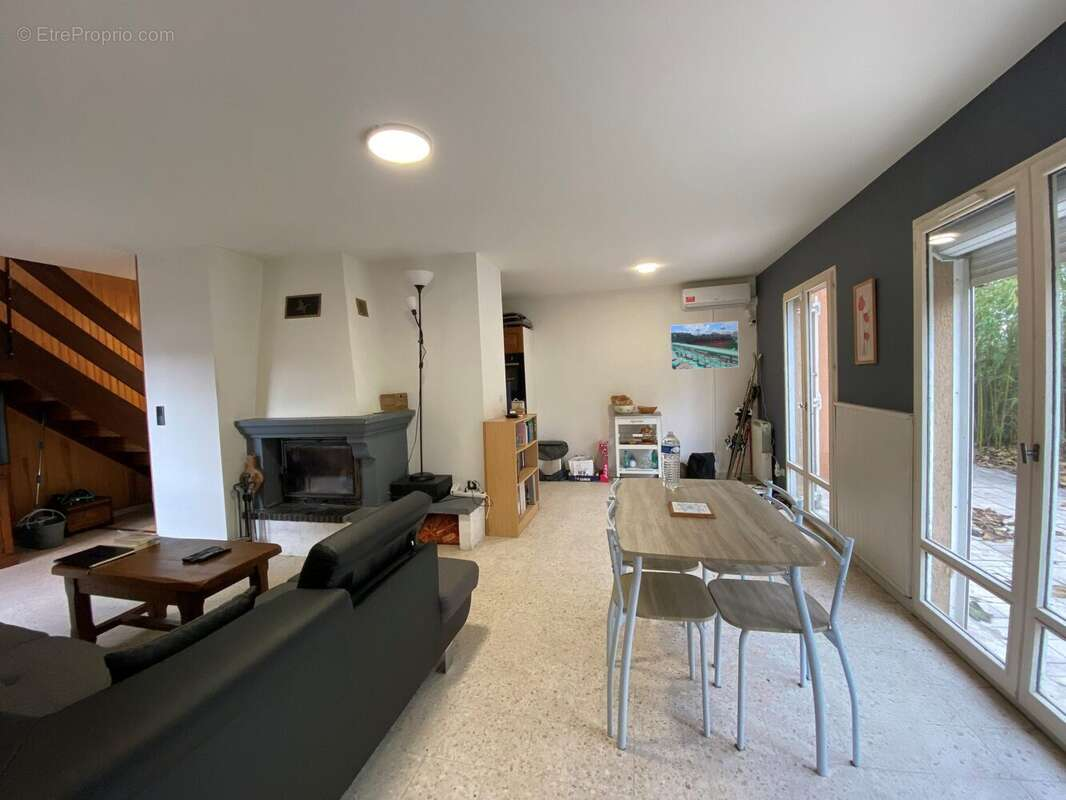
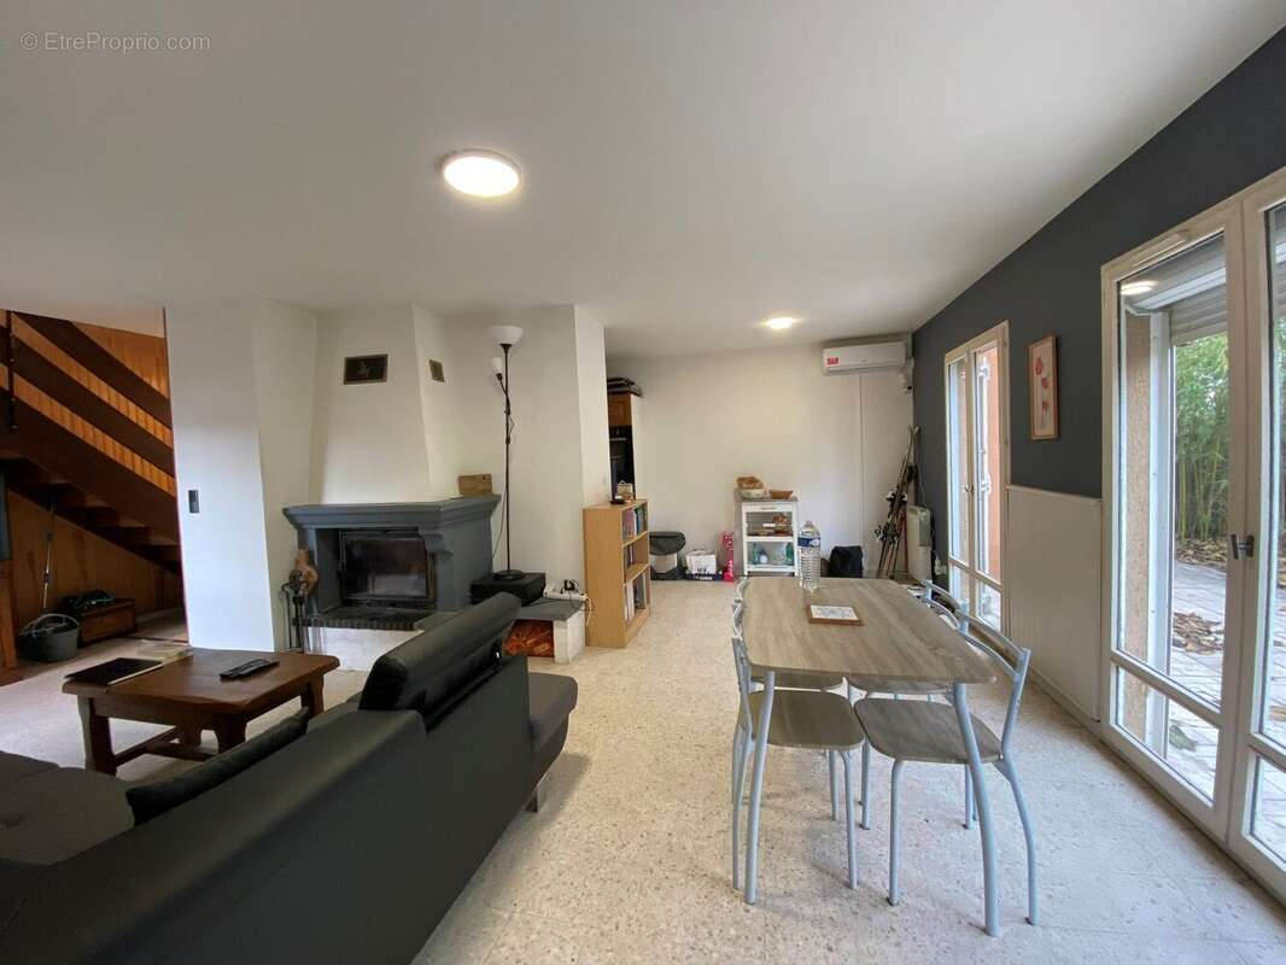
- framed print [669,320,740,371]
